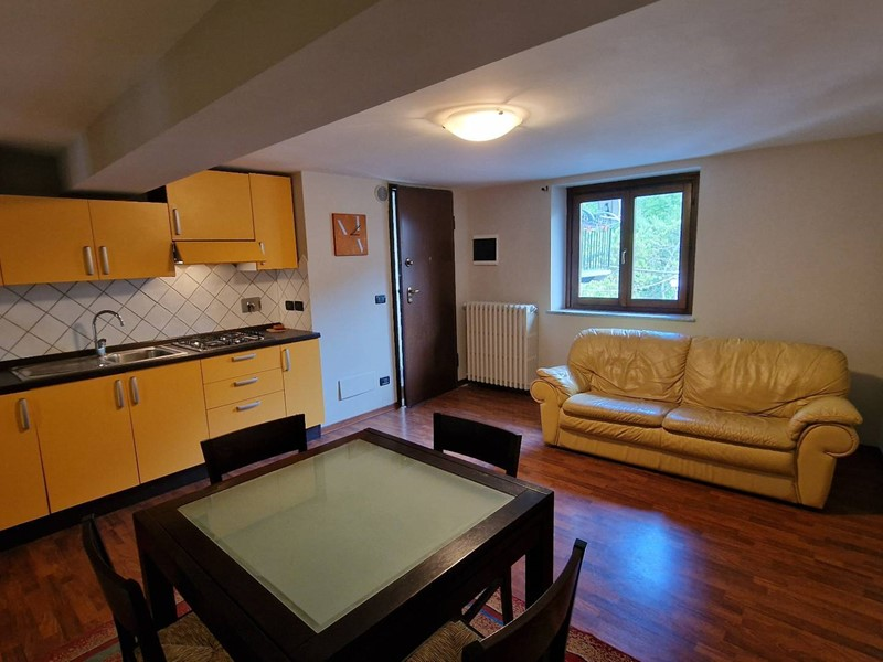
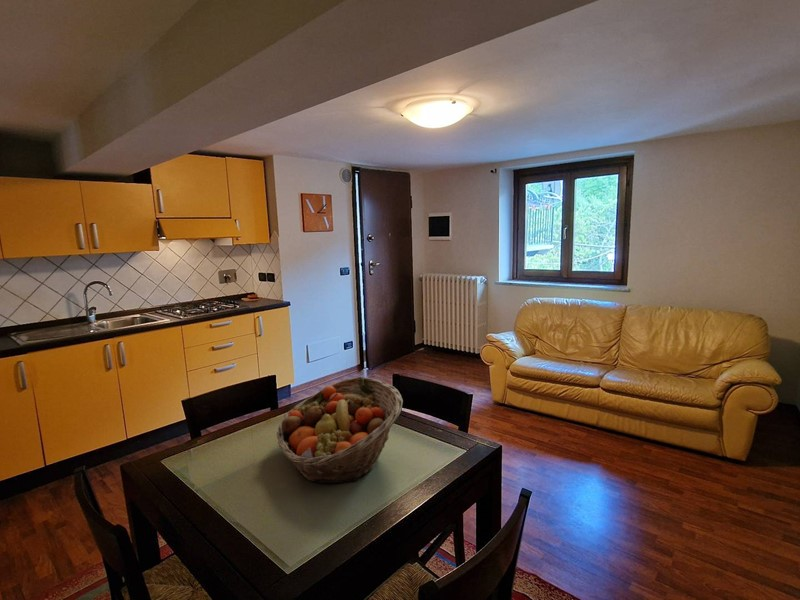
+ fruit basket [276,376,404,484]
